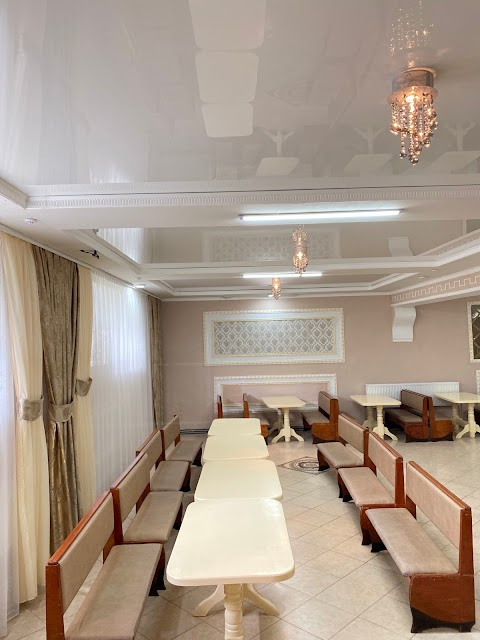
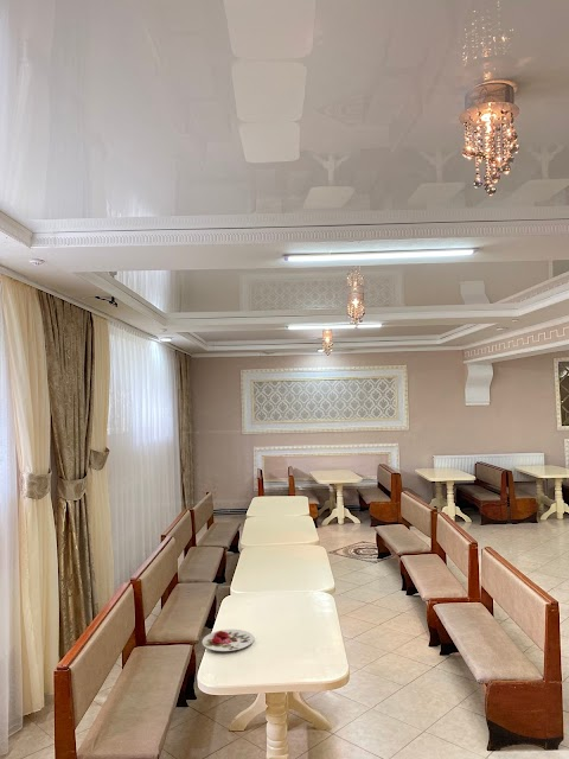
+ plate [202,629,255,652]
